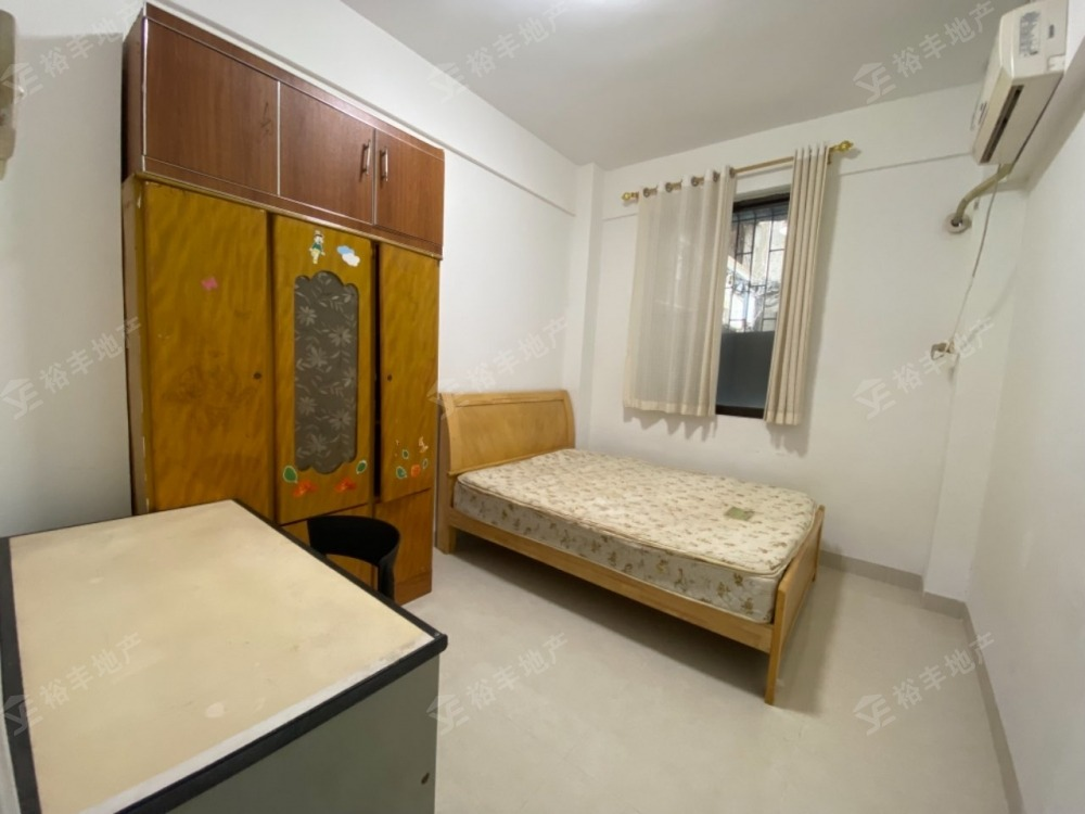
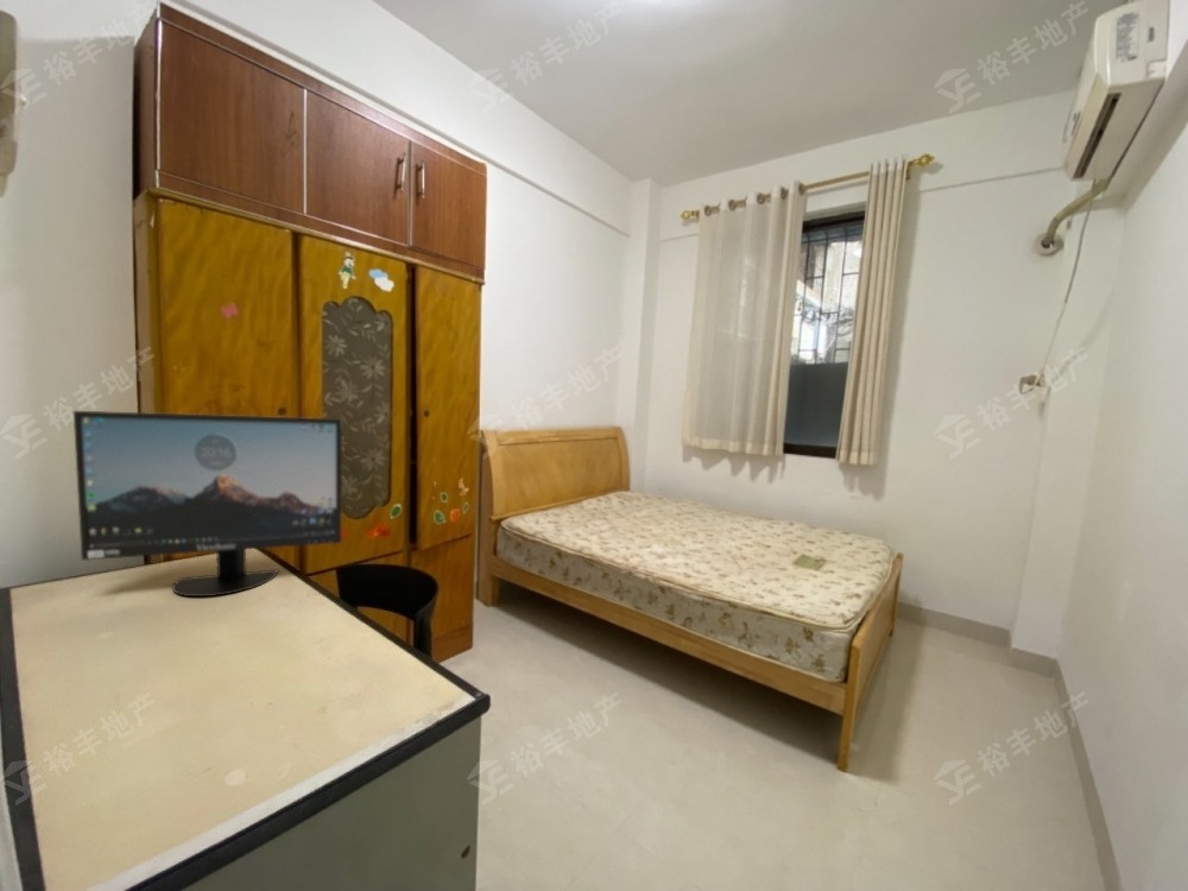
+ monitor [72,410,343,598]
